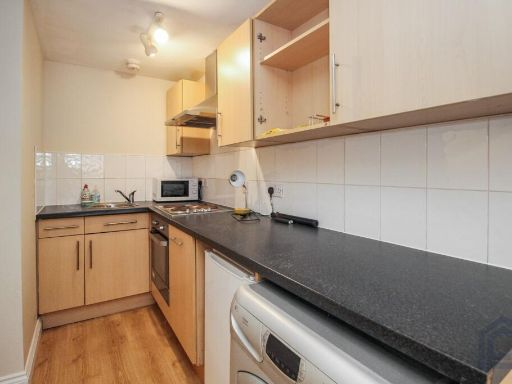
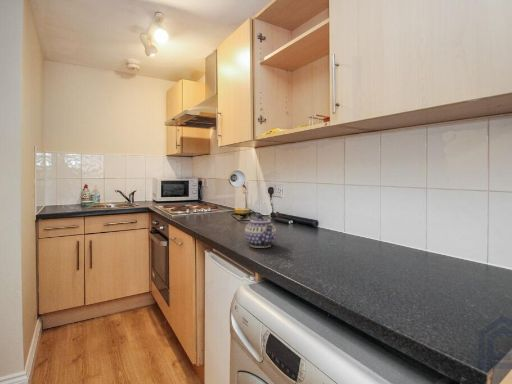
+ teapot [244,214,277,249]
